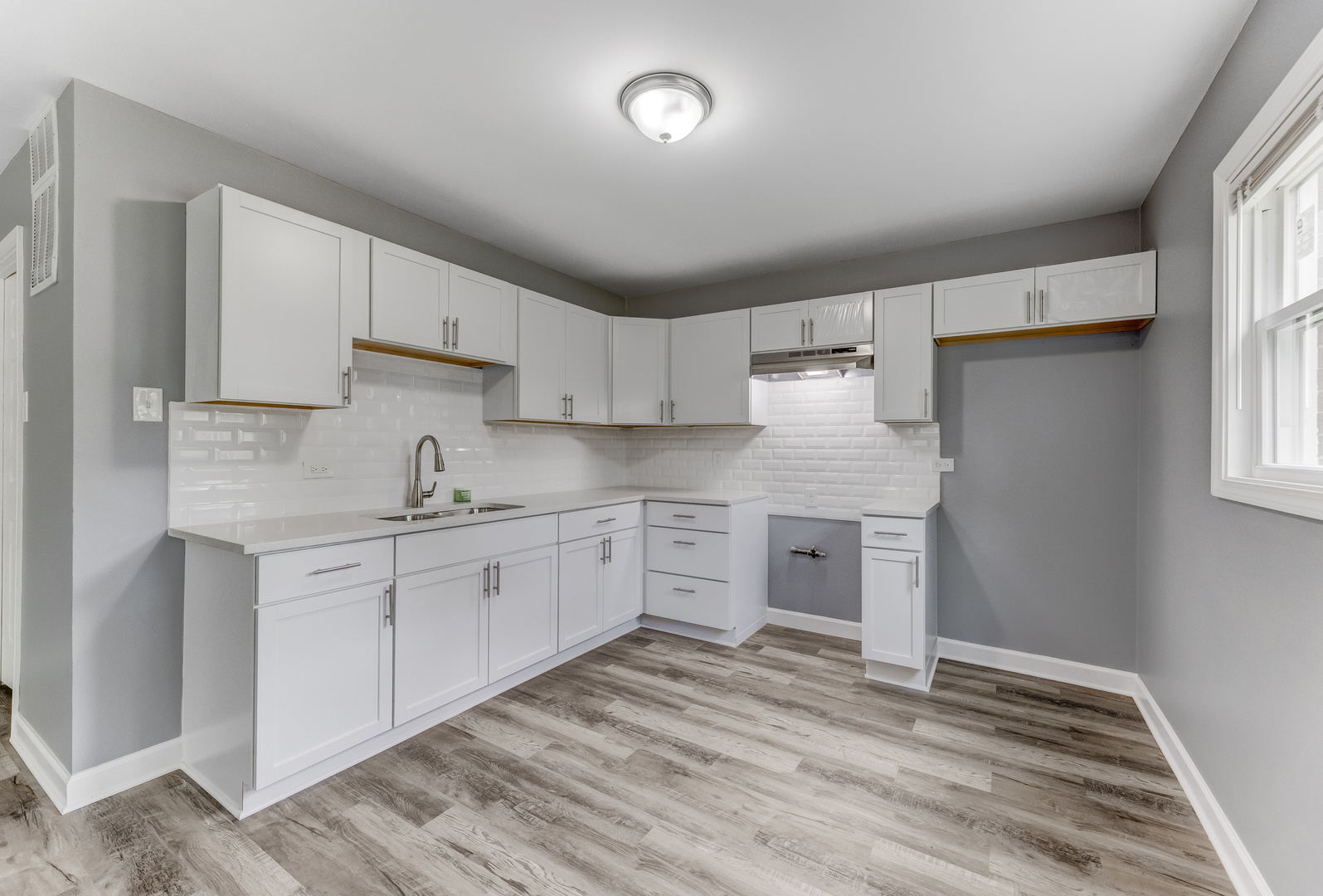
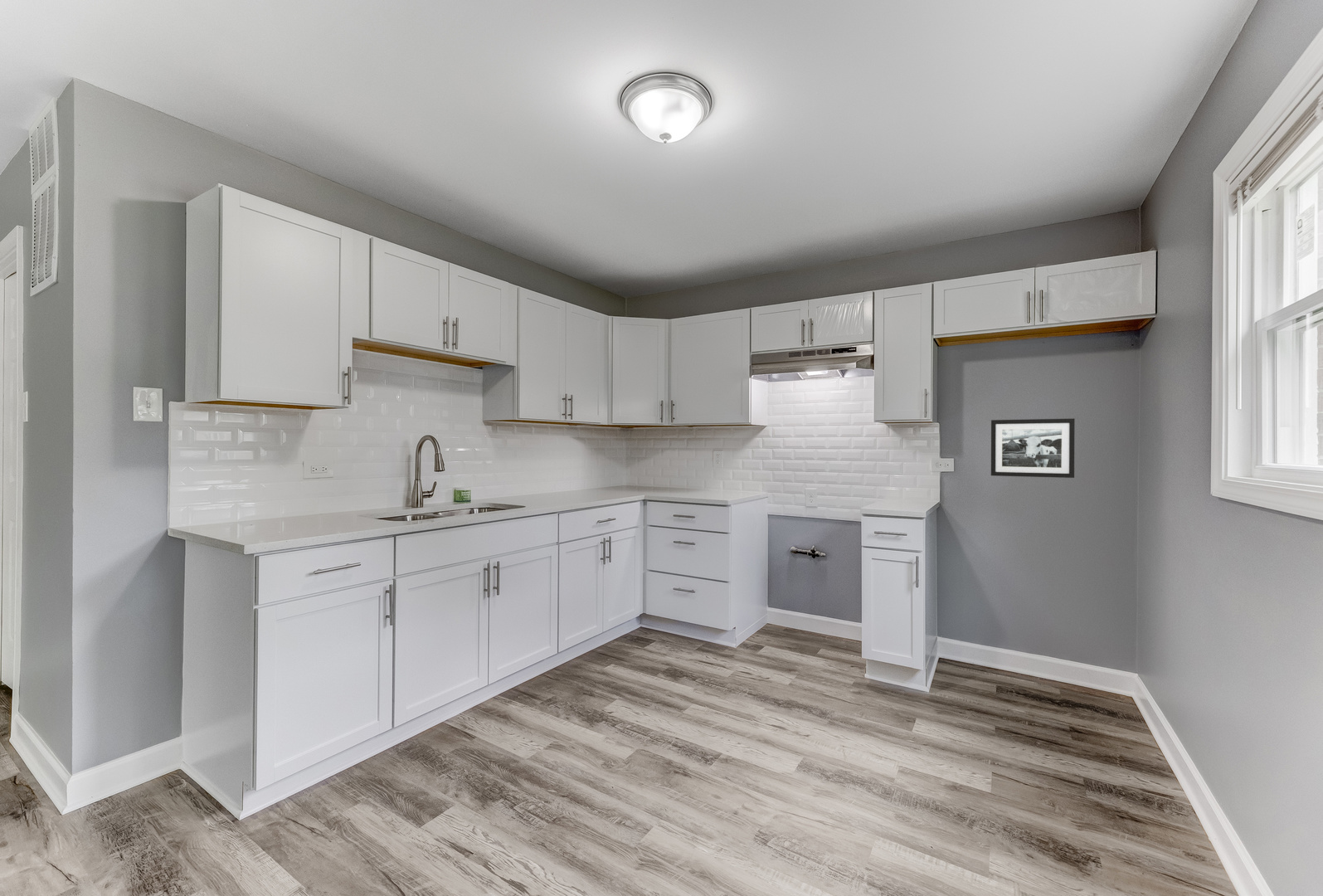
+ picture frame [990,418,1076,479]
